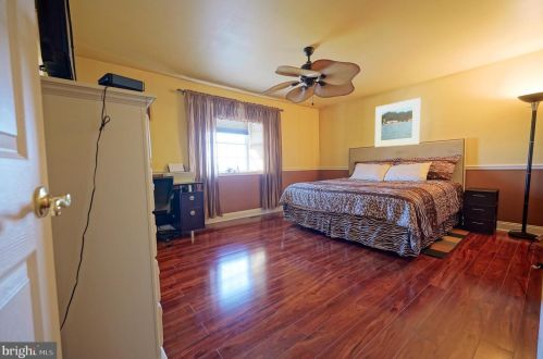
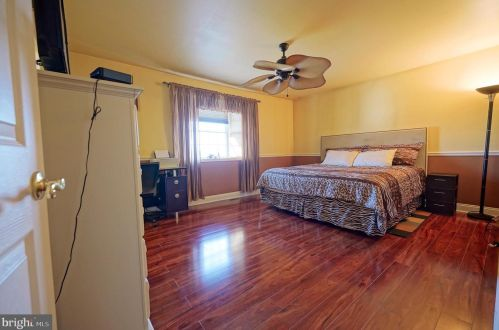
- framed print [374,97,422,148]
